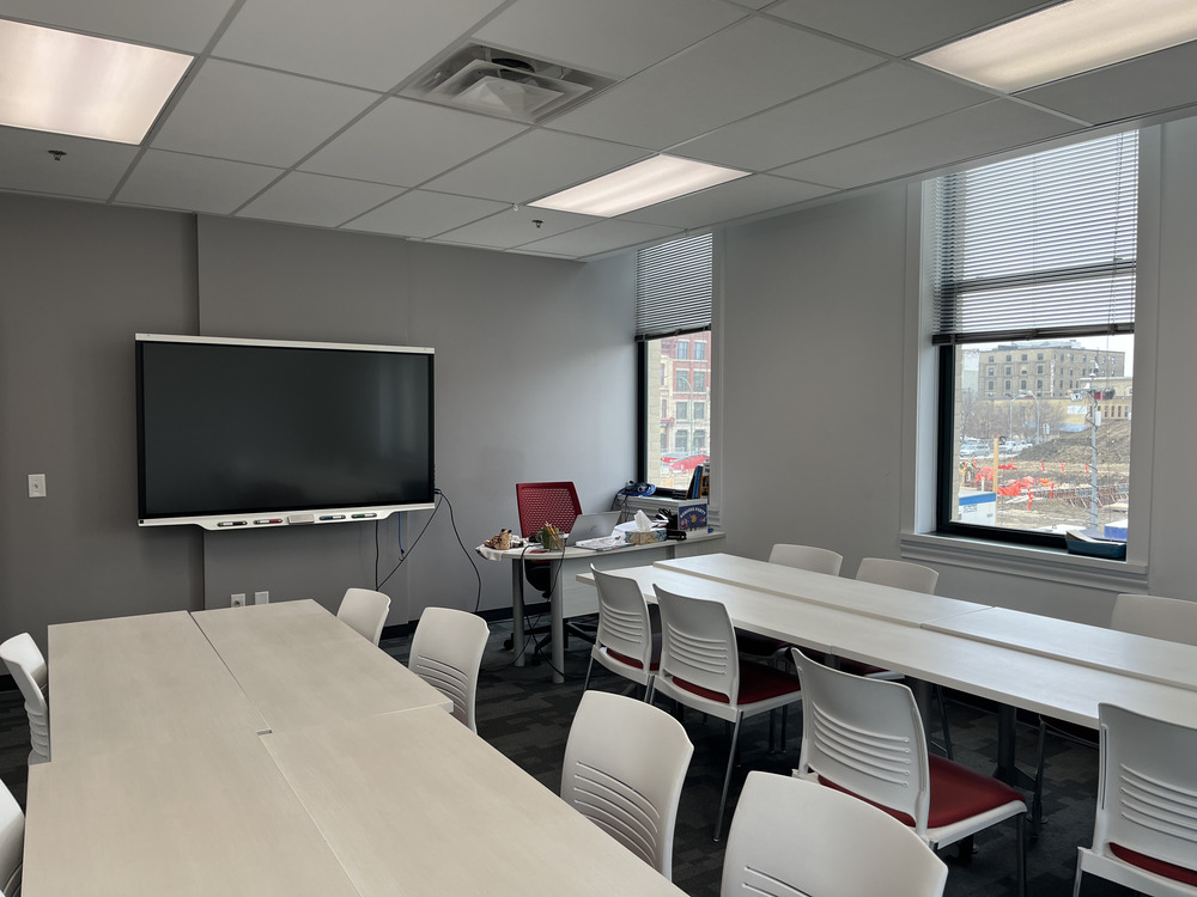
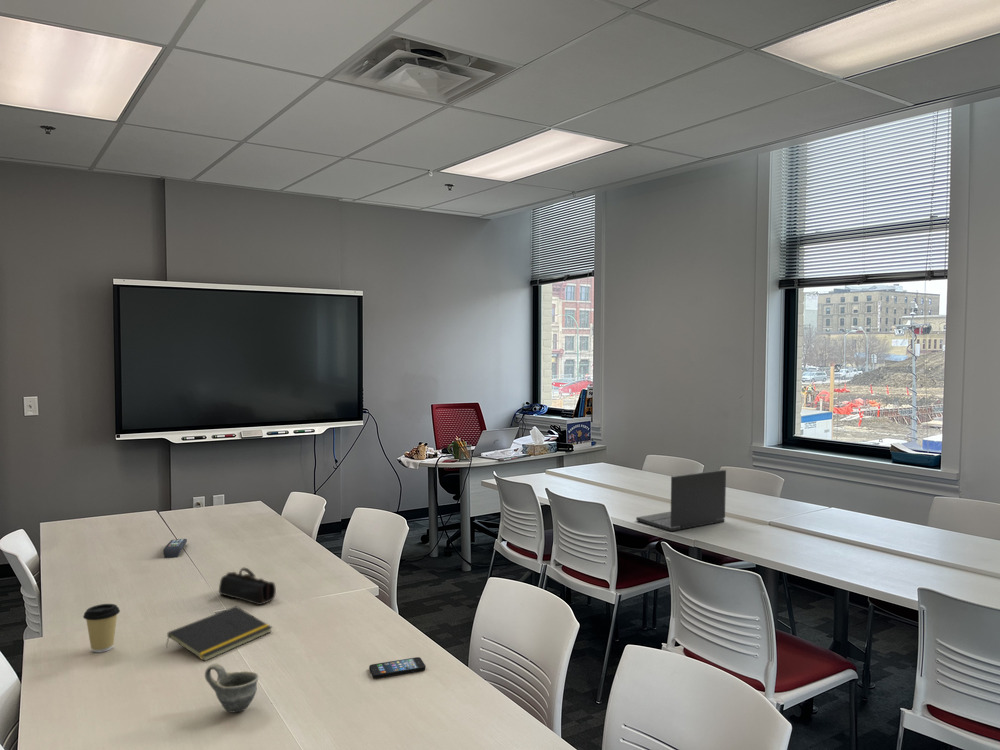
+ smartphone [368,656,427,679]
+ remote control [162,538,188,559]
+ notepad [165,605,273,662]
+ cup [204,662,260,714]
+ pencil case [218,567,277,606]
+ laptop [635,469,727,532]
+ coffee cup [82,603,121,653]
